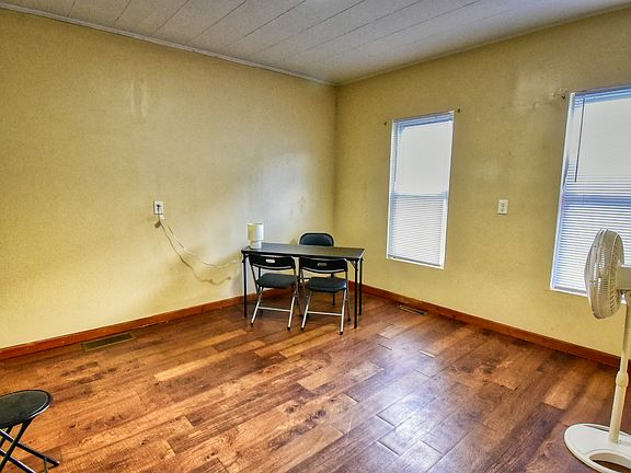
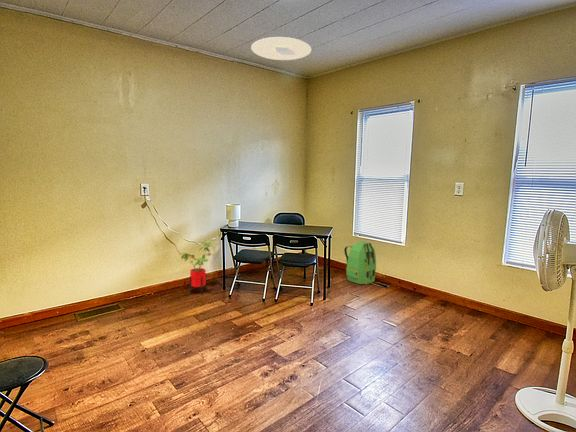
+ house plant [180,241,215,295]
+ ceiling light [250,36,312,61]
+ backpack [343,240,377,285]
